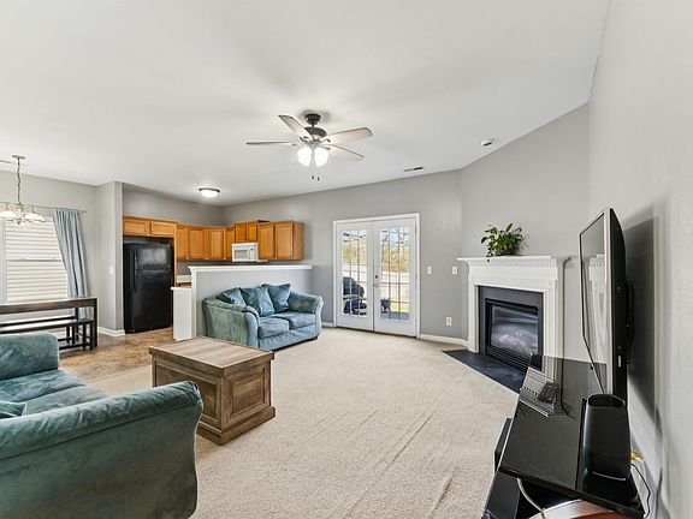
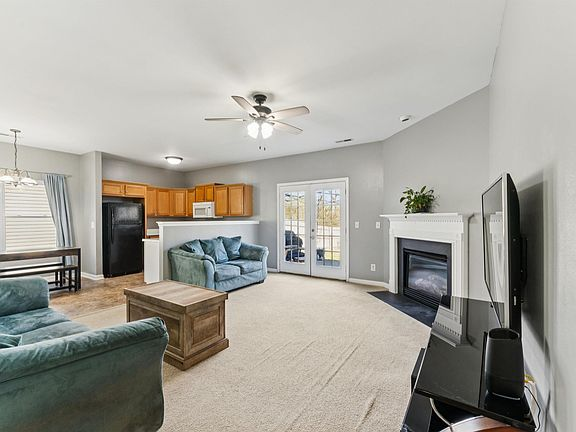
- remote control [537,381,561,405]
